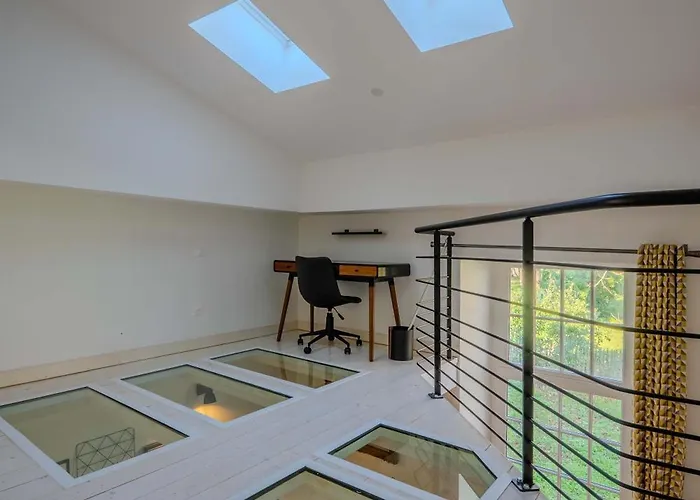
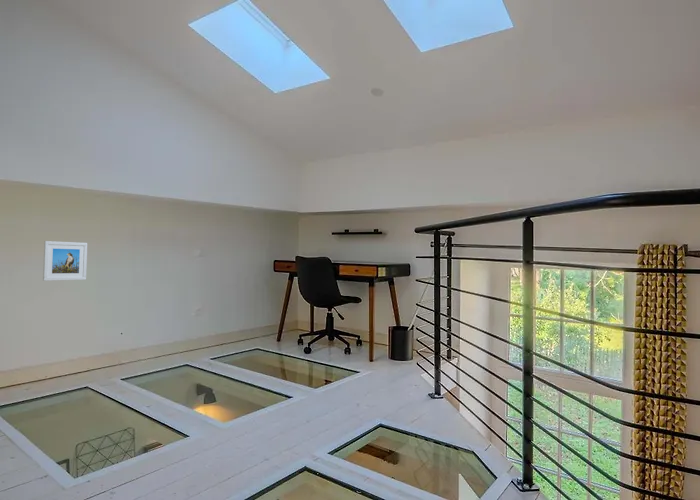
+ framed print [42,240,88,282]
